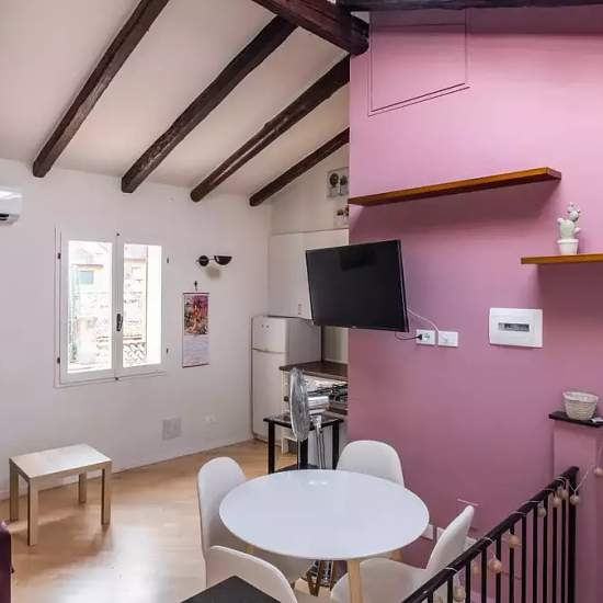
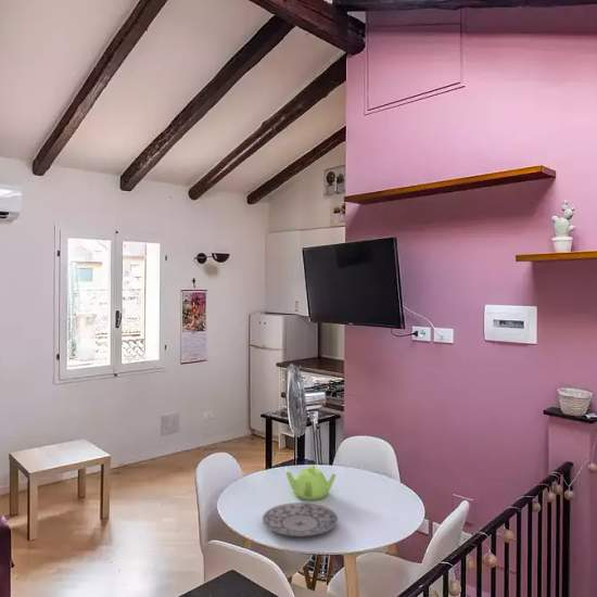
+ plate [262,501,339,538]
+ teapot [285,465,338,501]
